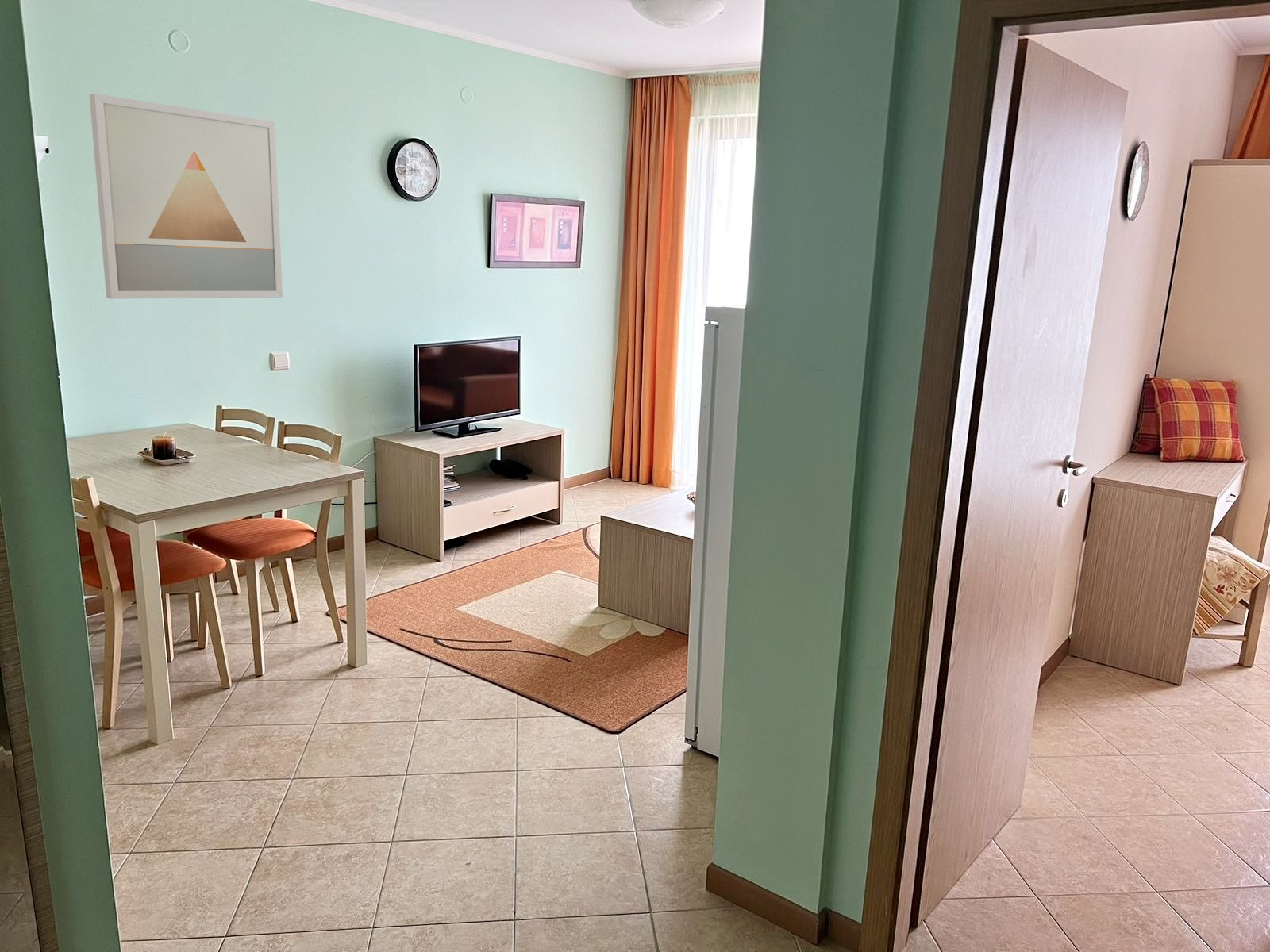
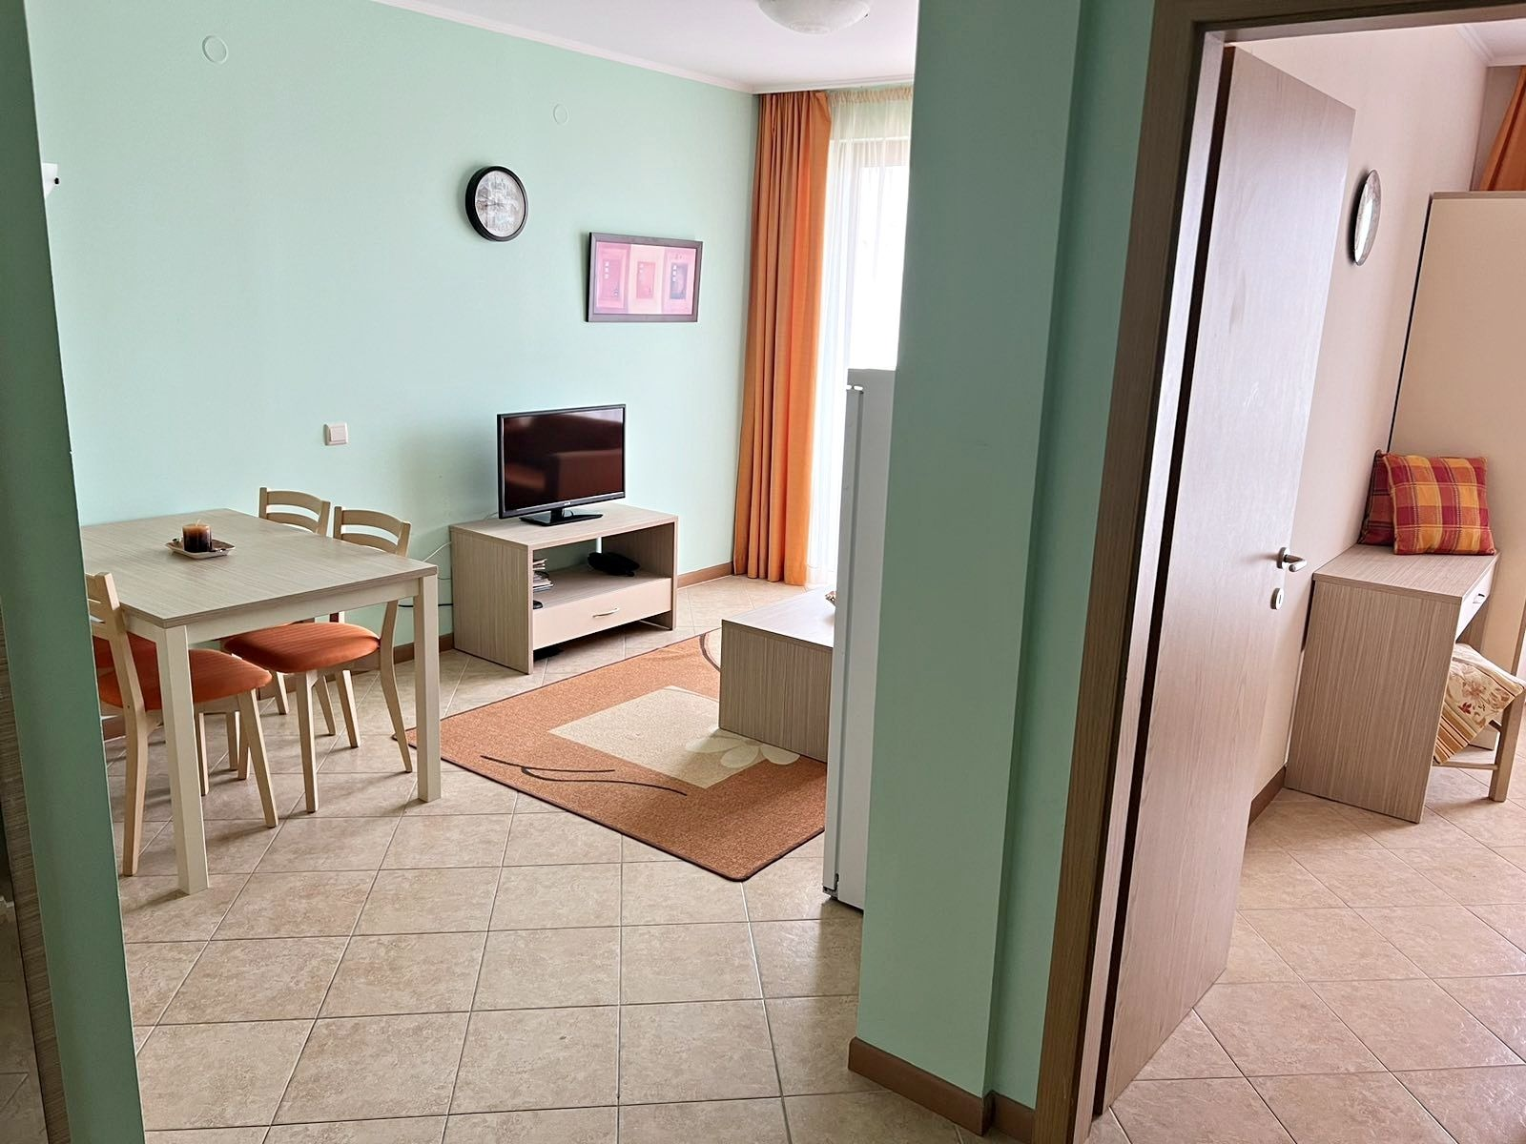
- wall art [89,93,283,299]
